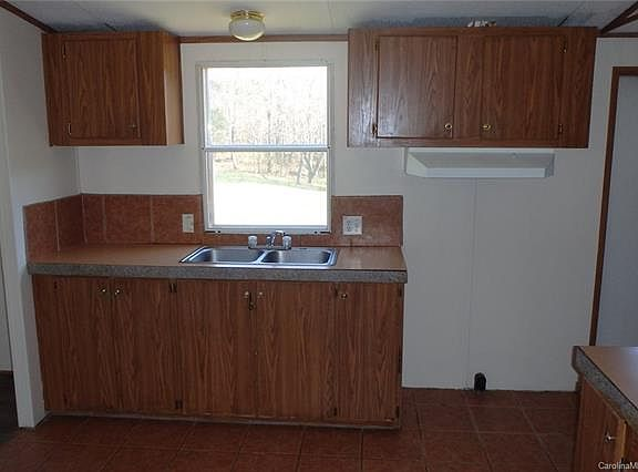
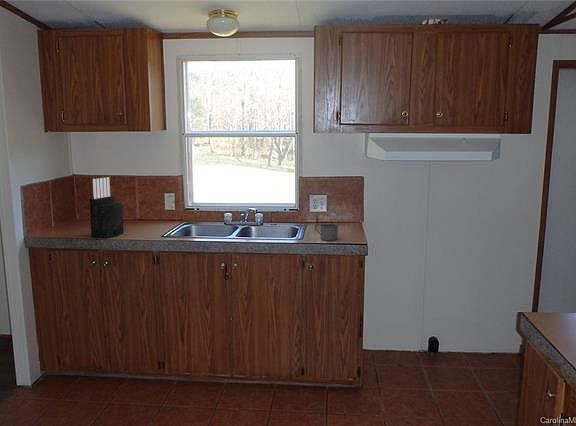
+ knife block [88,176,124,239]
+ mug [314,223,339,241]
